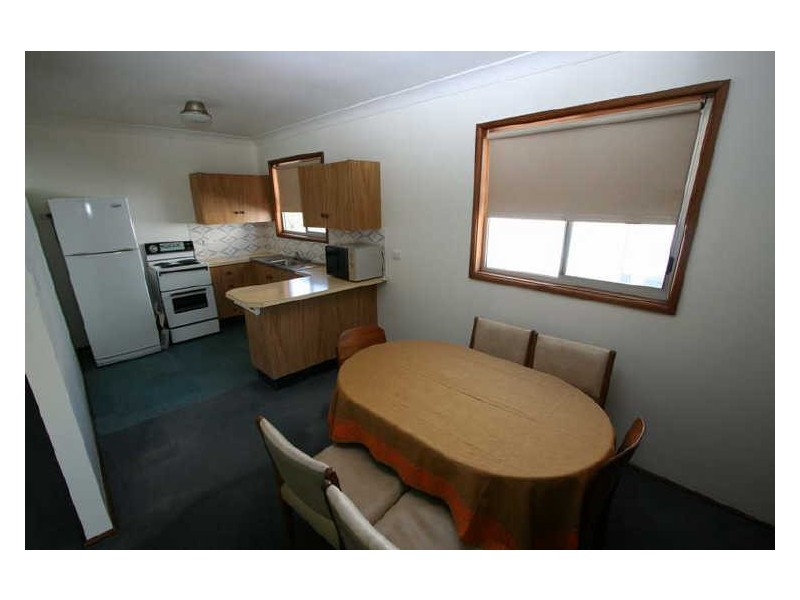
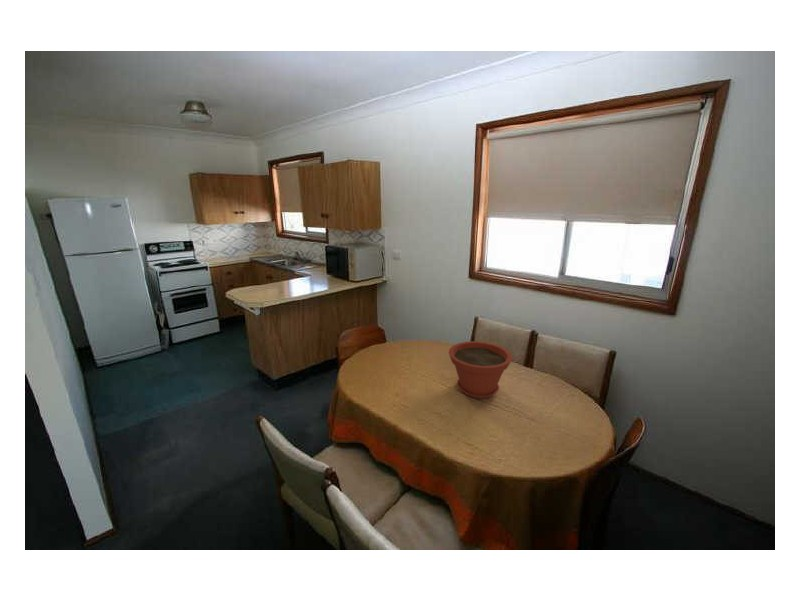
+ plant pot [448,340,513,400]
